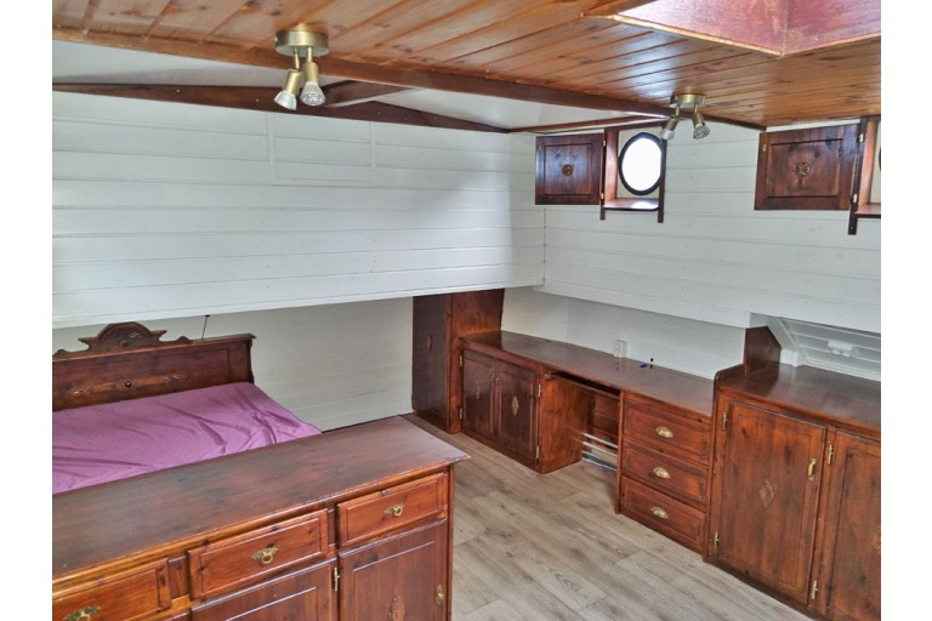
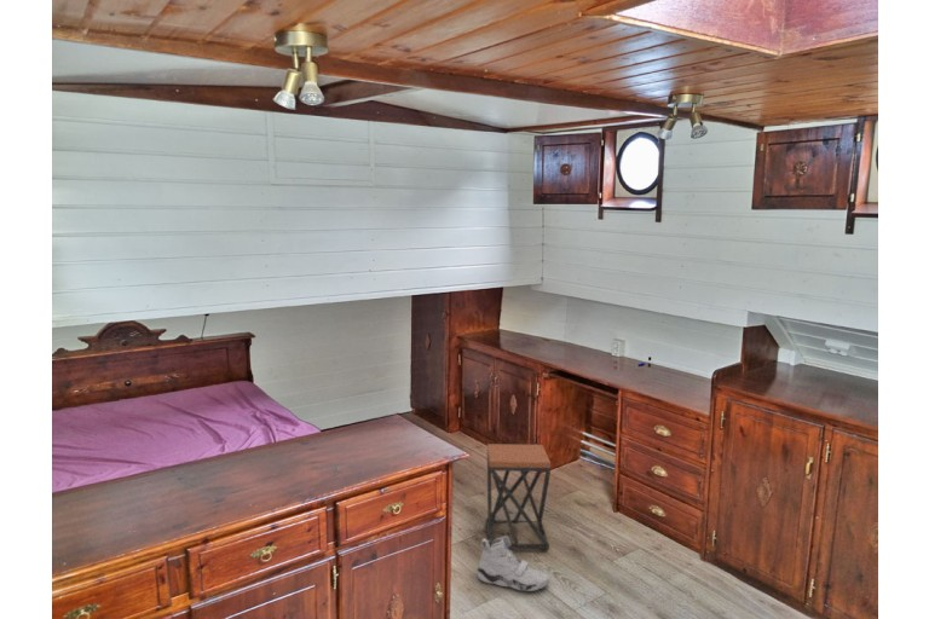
+ stool [485,442,552,550]
+ sneaker [475,534,550,592]
